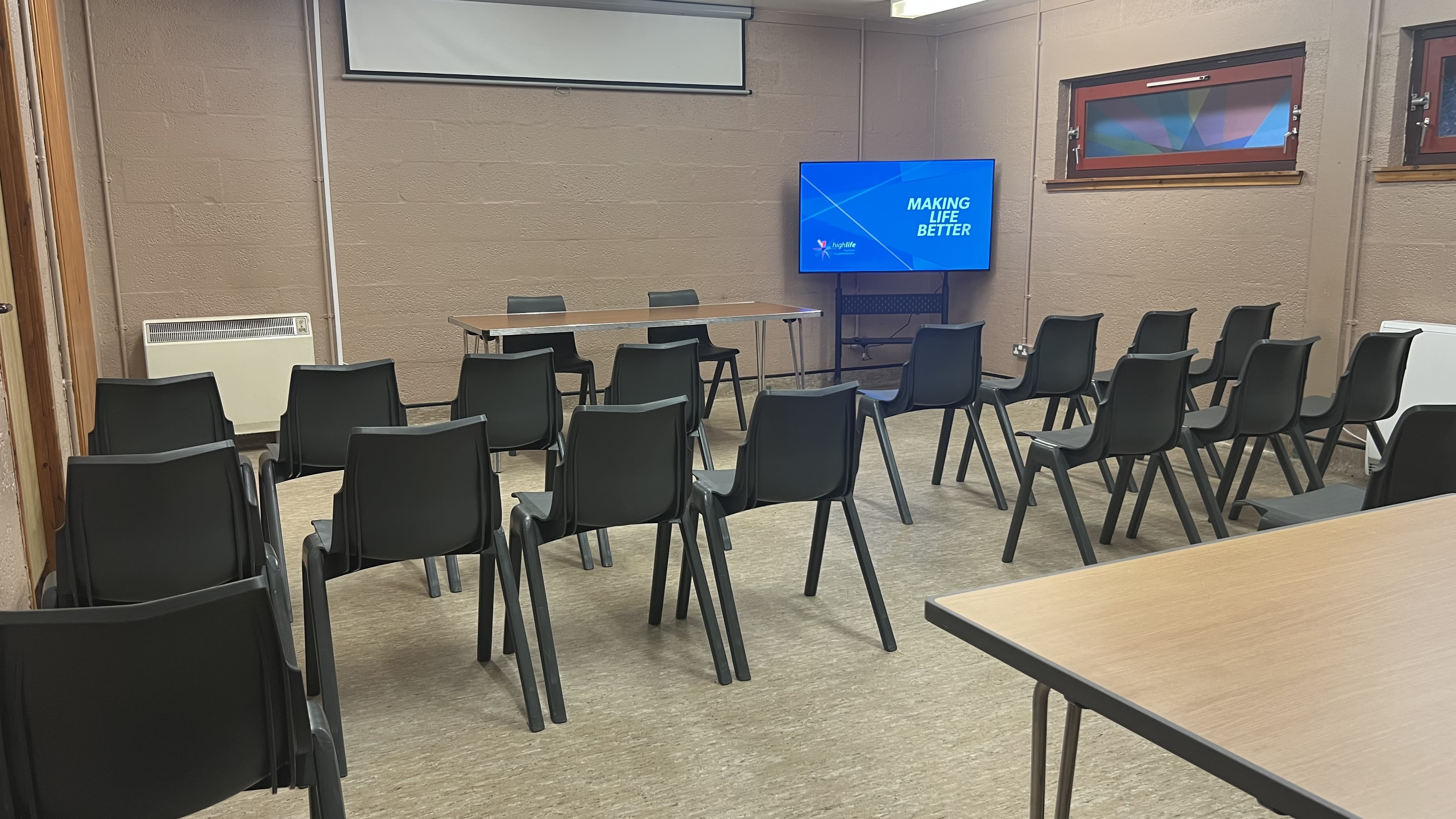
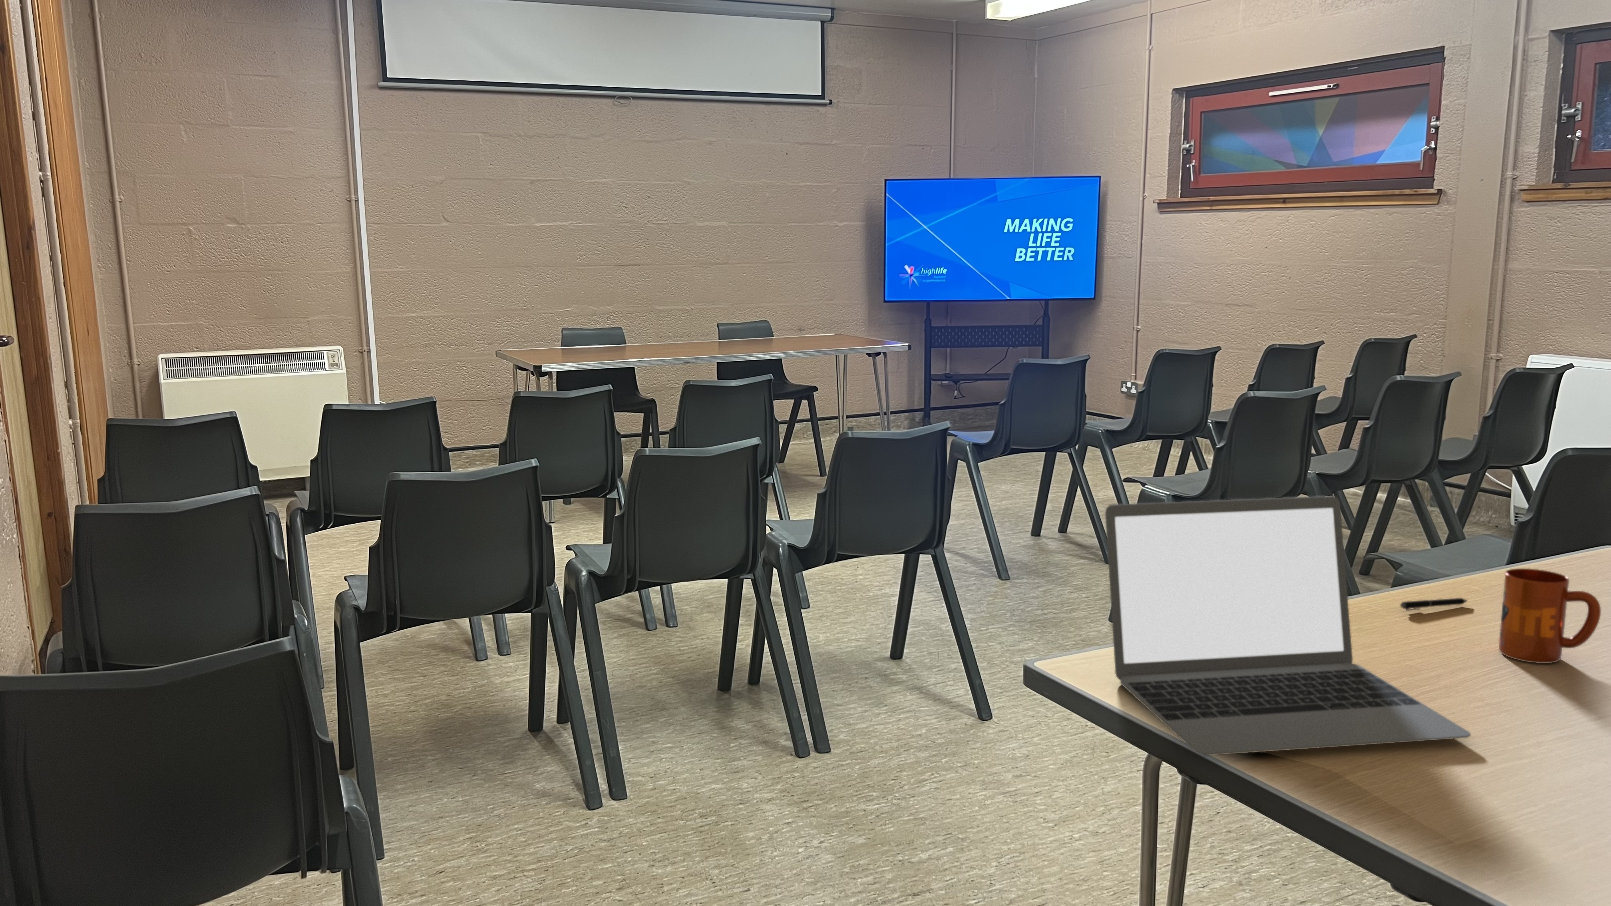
+ pen [1400,597,1468,612]
+ laptop [1104,496,1472,757]
+ mug [1498,569,1601,664]
